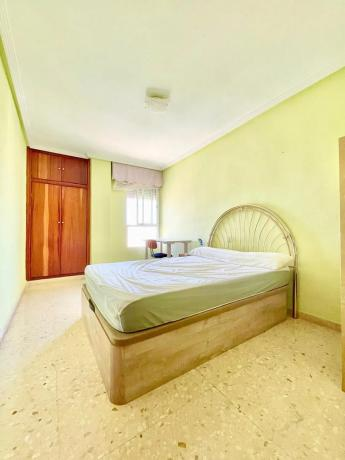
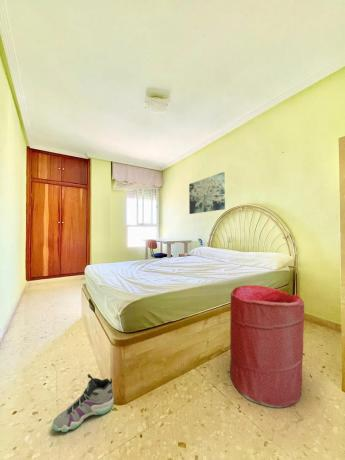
+ sneaker [51,373,115,433]
+ wall art [188,171,226,215]
+ laundry hamper [229,284,305,409]
